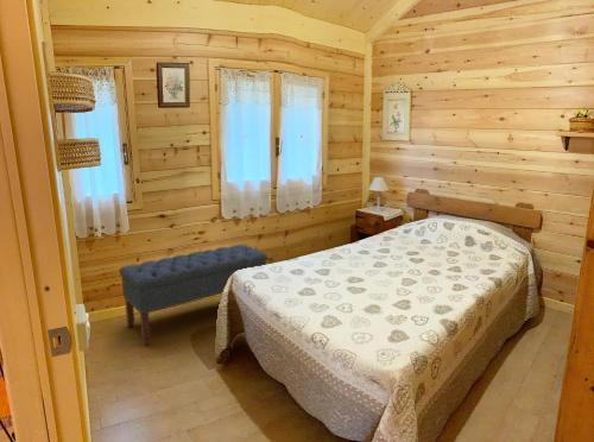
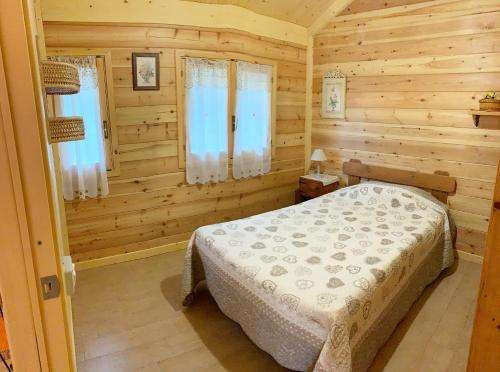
- bench [118,244,268,346]
